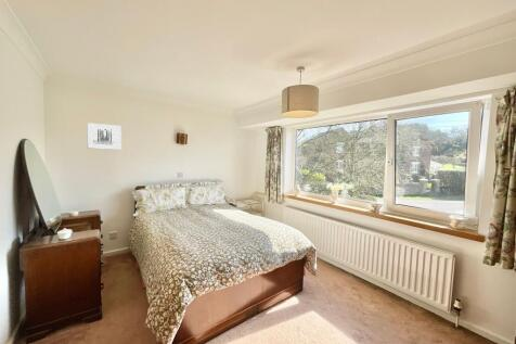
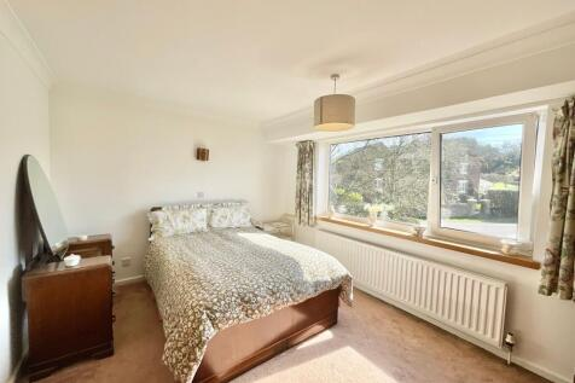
- wall art [86,122,122,151]
